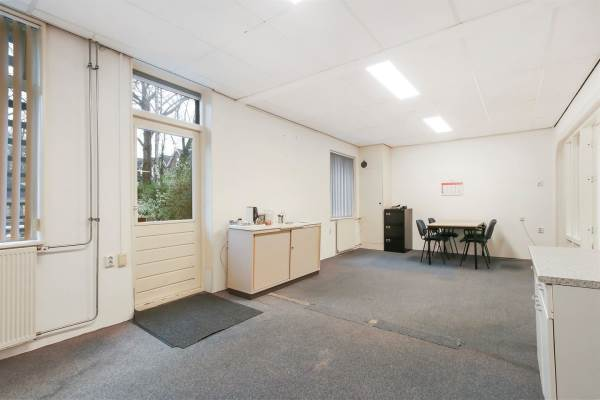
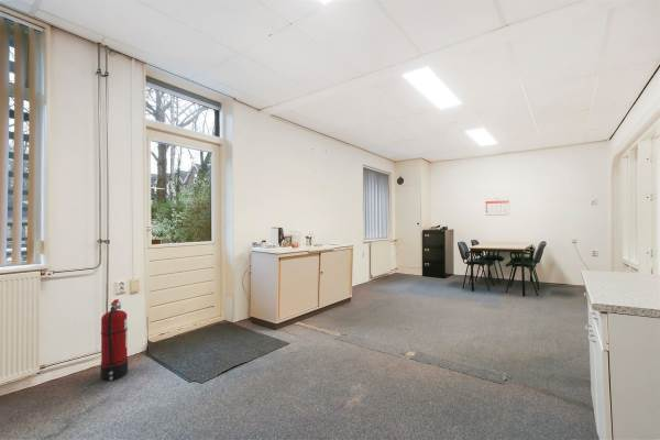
+ fire extinguisher [100,298,129,382]
